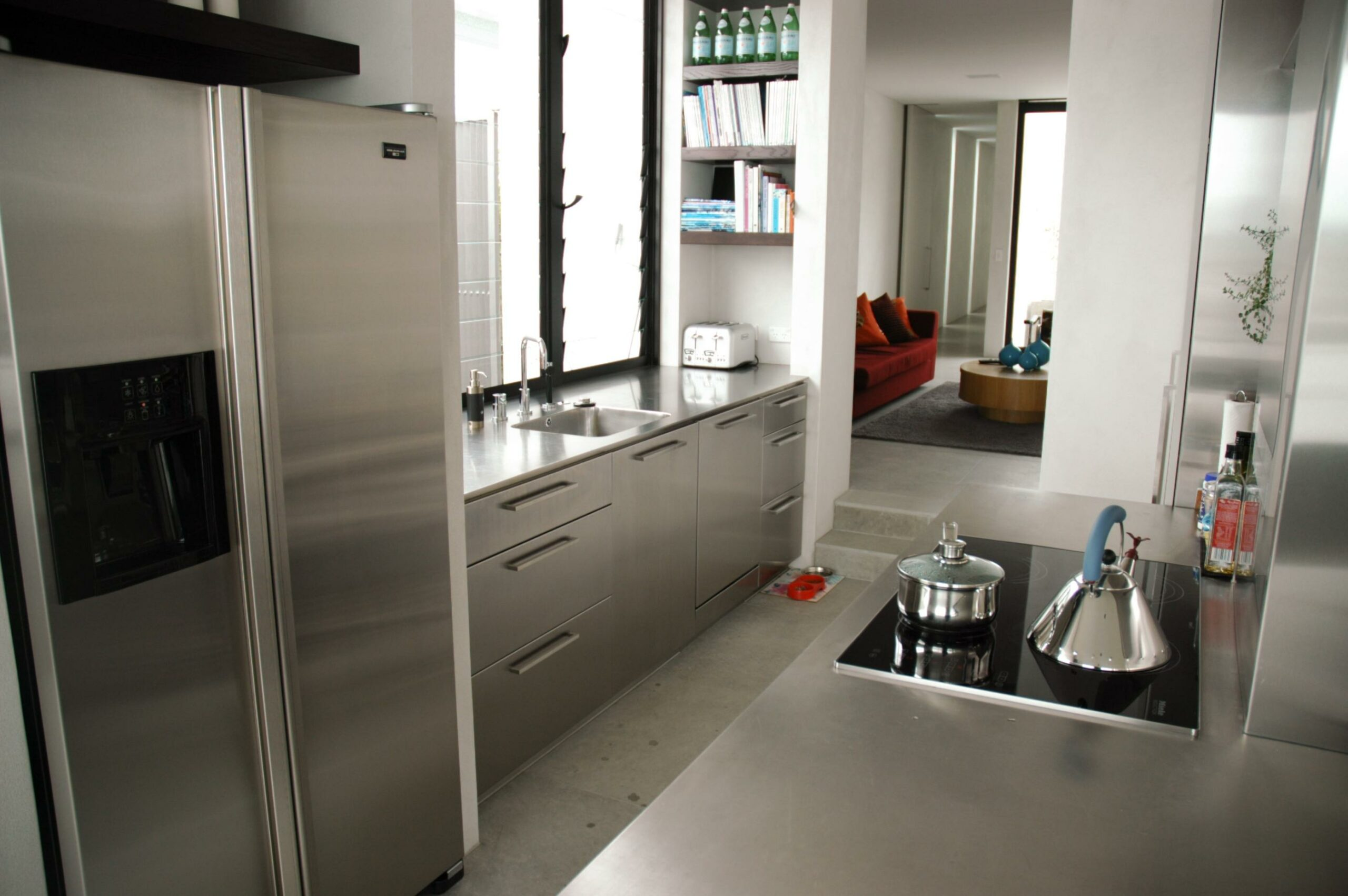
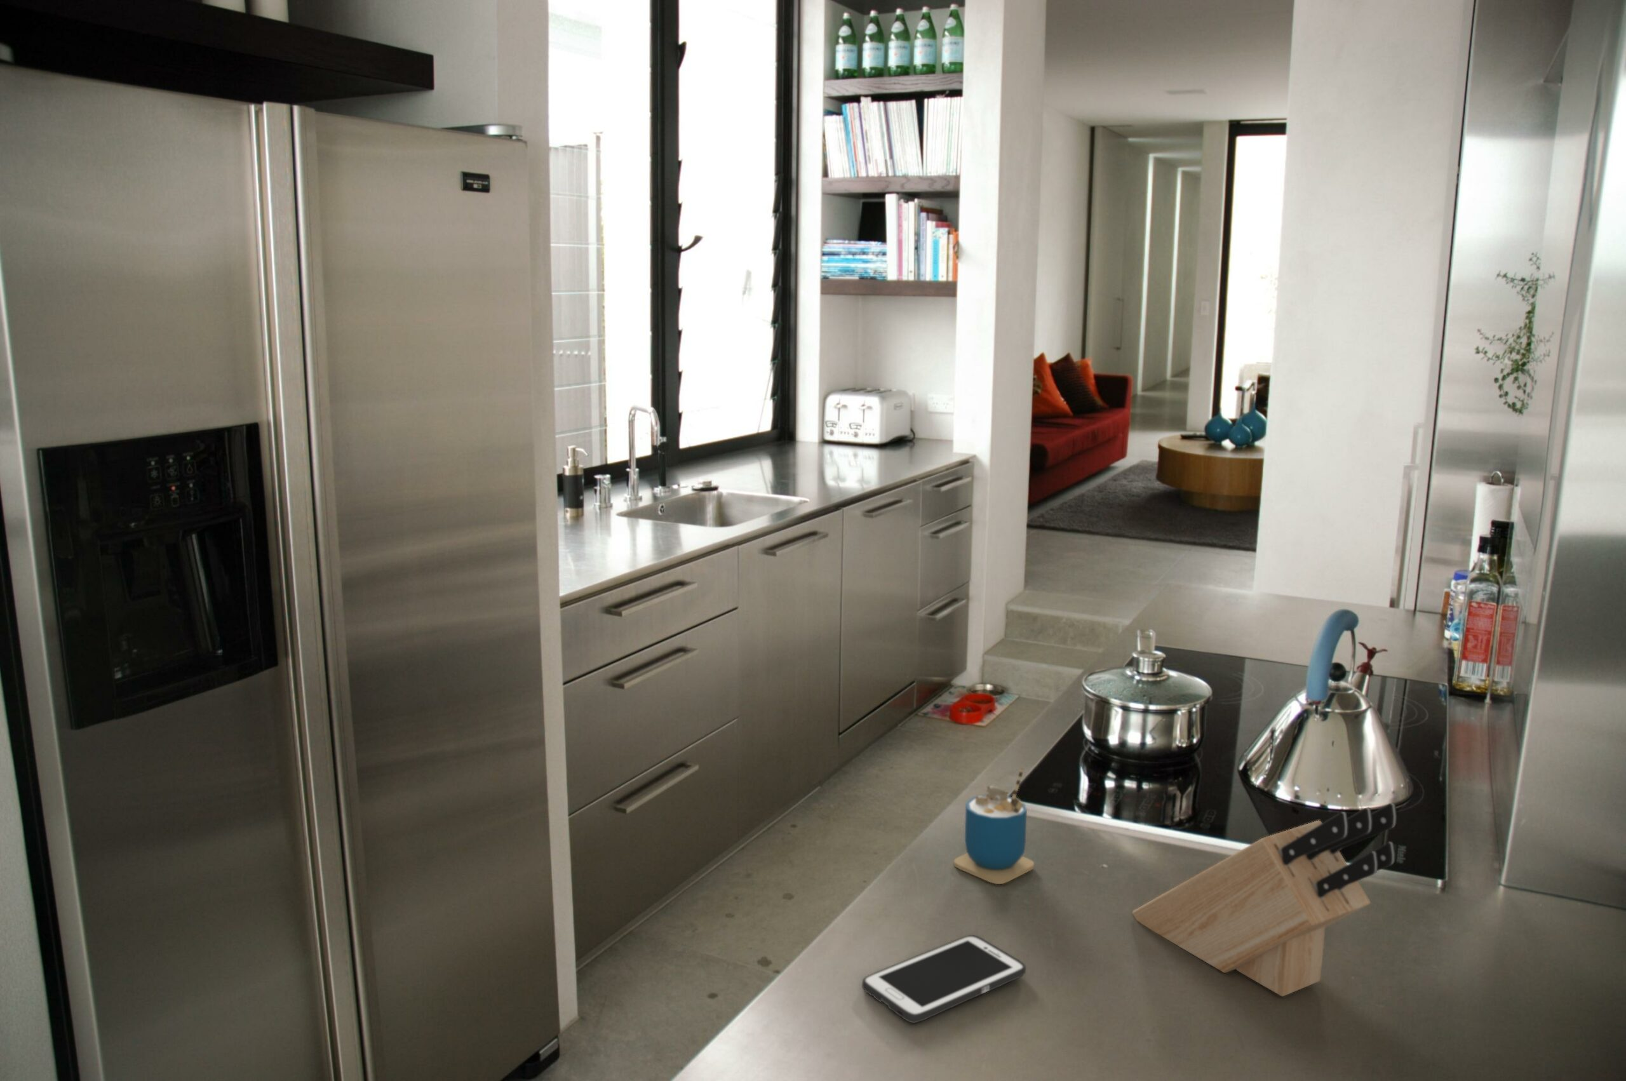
+ cup [953,767,1035,884]
+ knife block [1131,802,1398,998]
+ cell phone [861,934,1027,1024]
